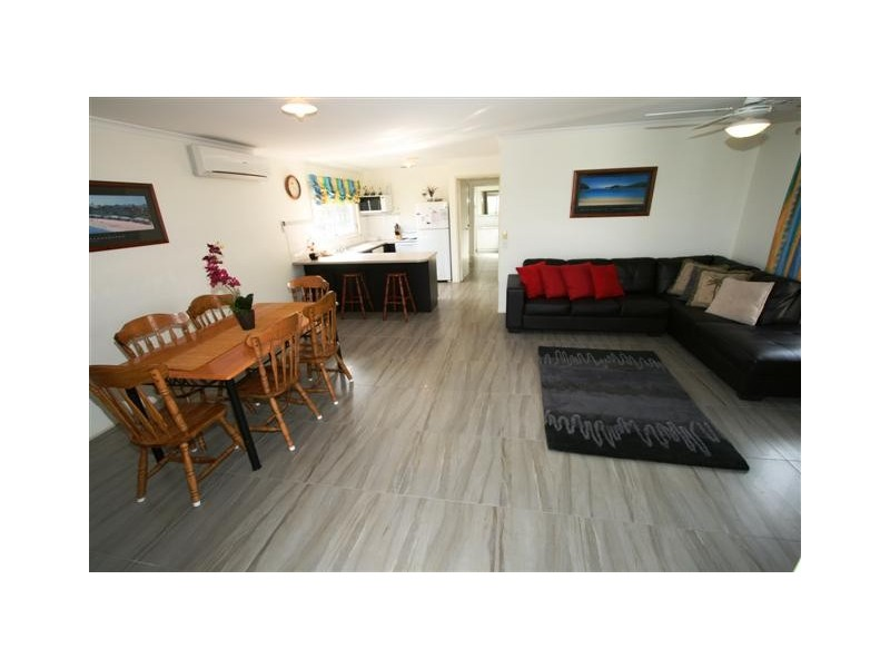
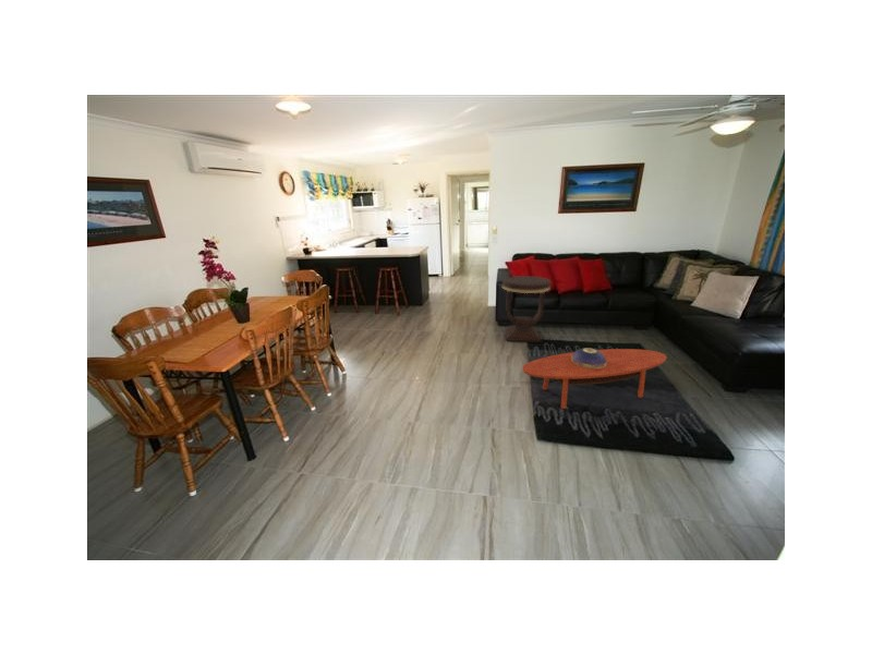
+ coffee table [521,348,668,410]
+ side table [501,275,552,343]
+ decorative bowl [571,347,606,368]
